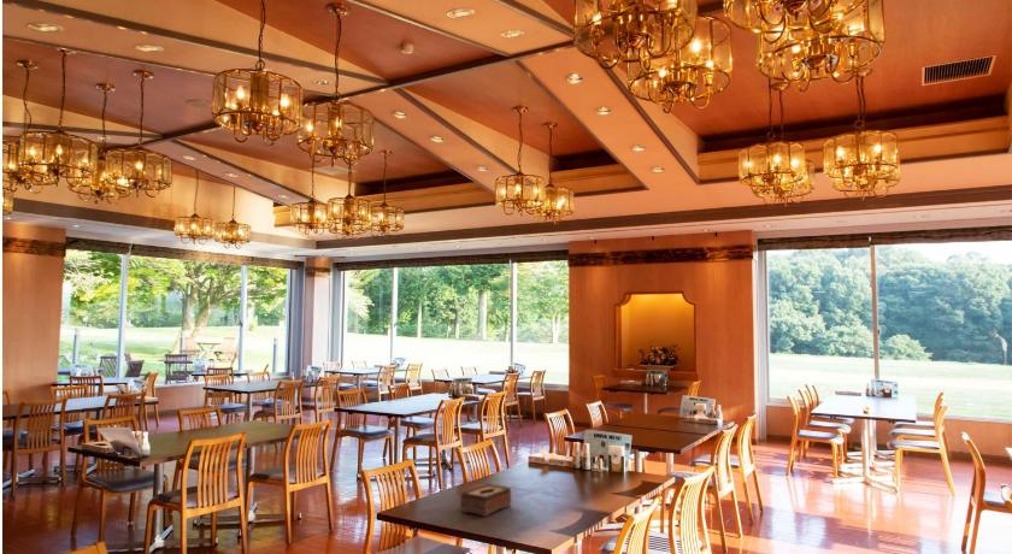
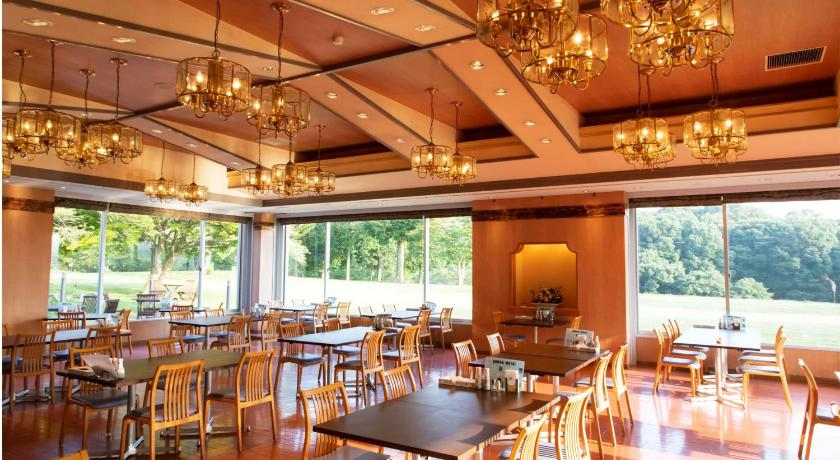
- tissue box [459,483,512,518]
